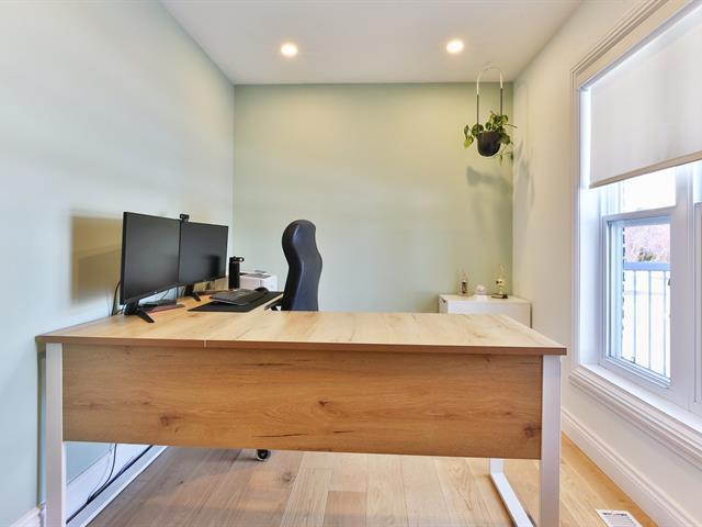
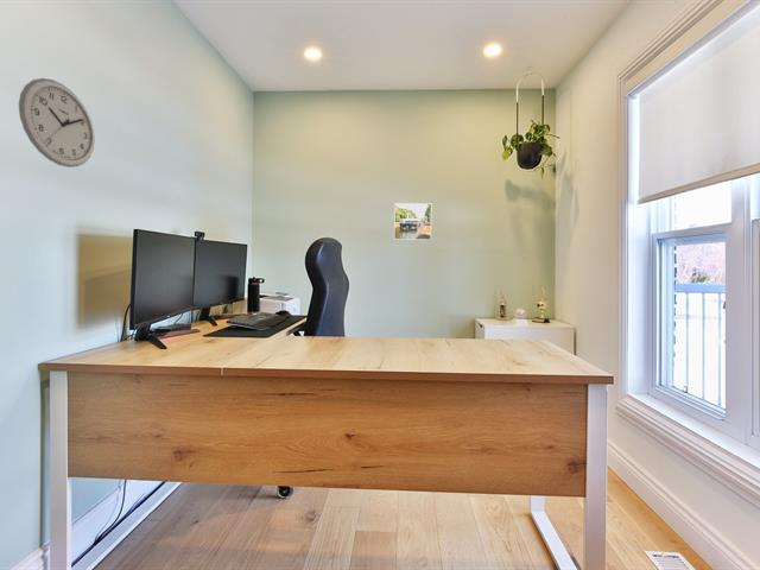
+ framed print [393,202,432,241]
+ wall clock [18,77,96,169]
